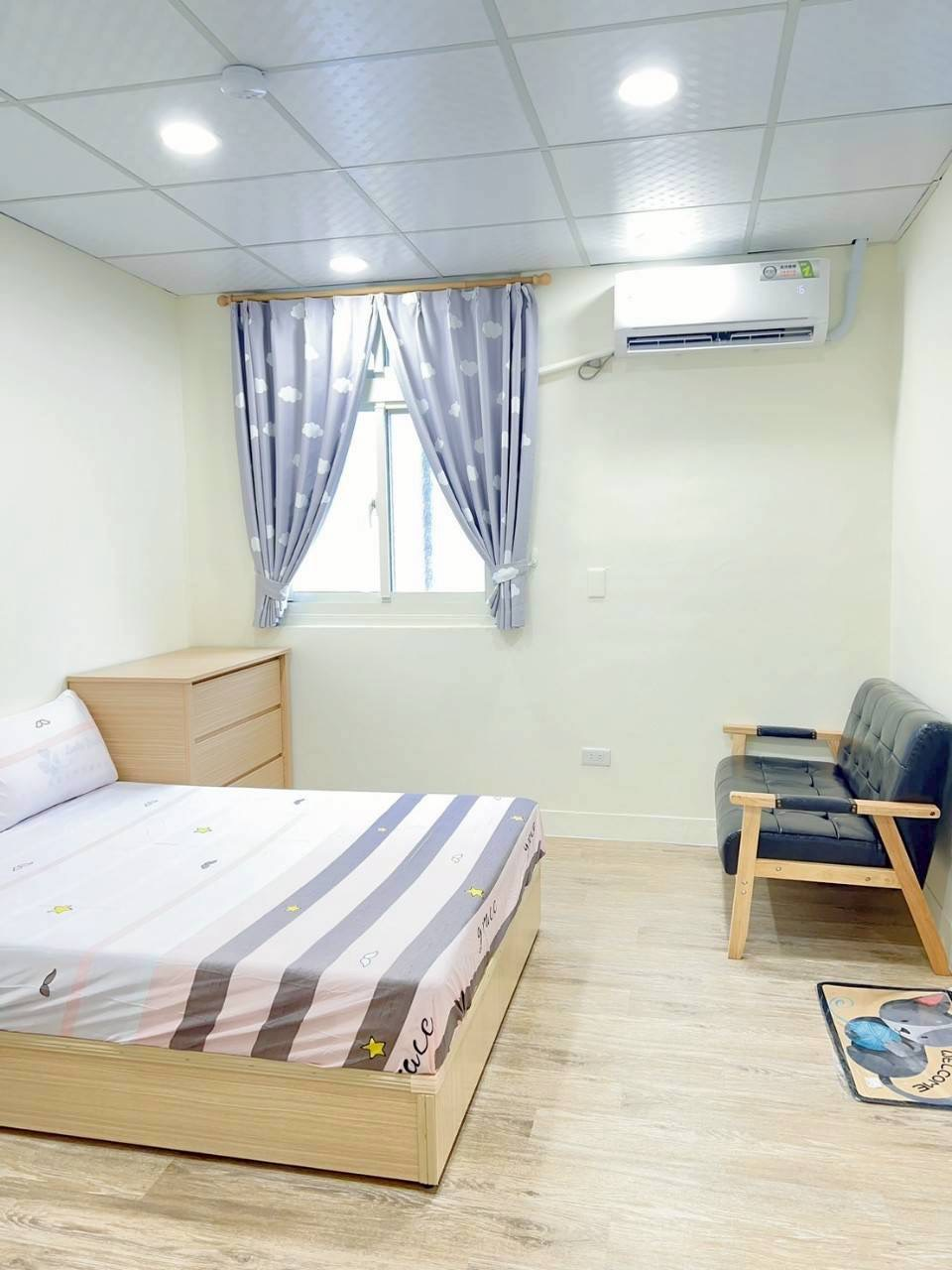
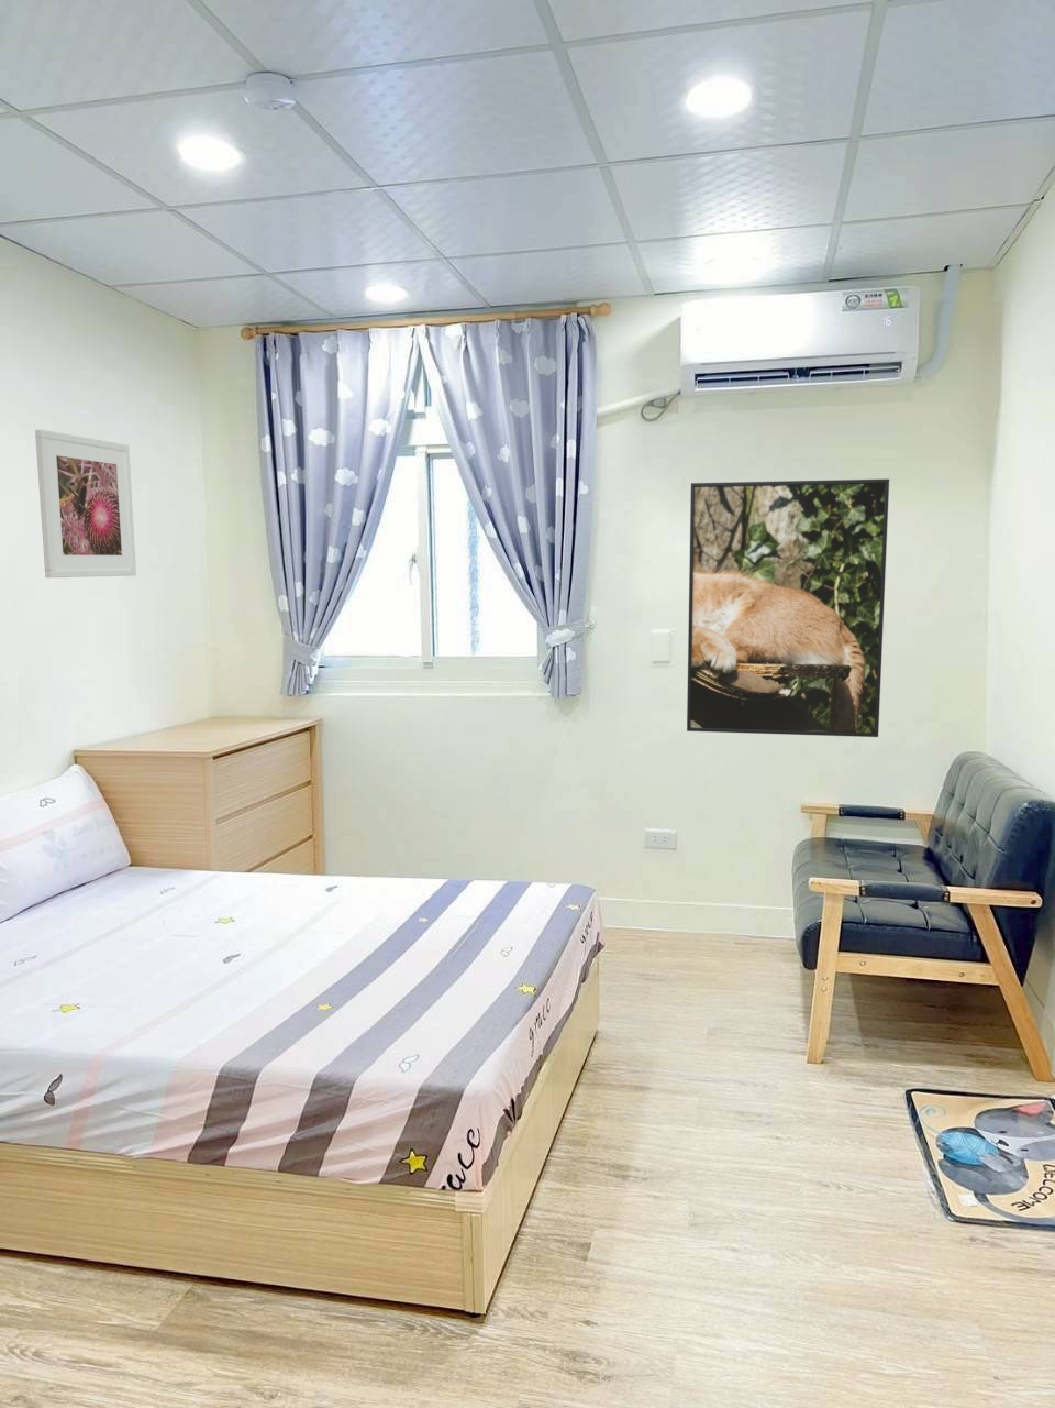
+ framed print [686,478,890,738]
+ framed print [34,429,137,579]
